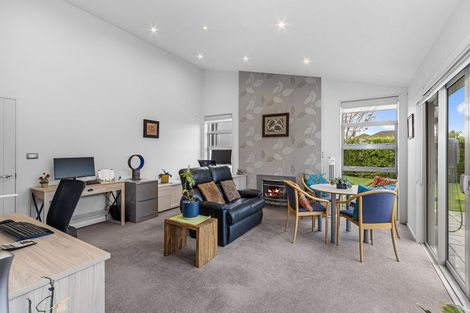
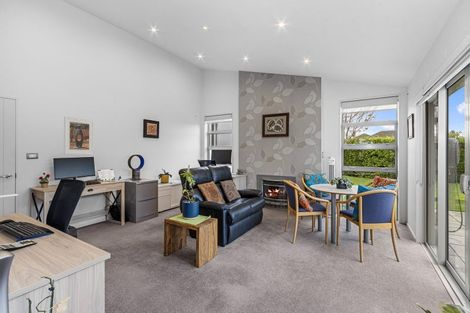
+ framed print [63,116,95,155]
